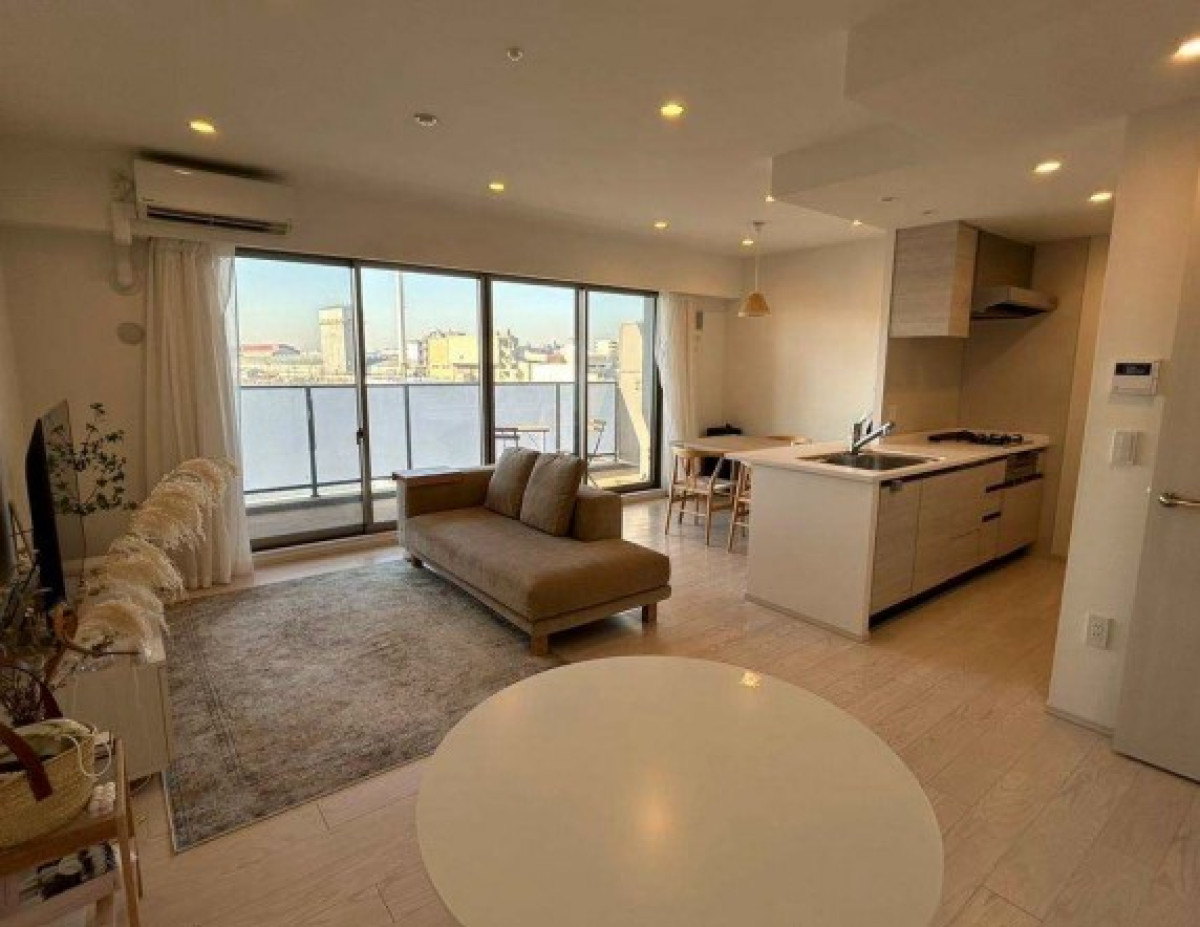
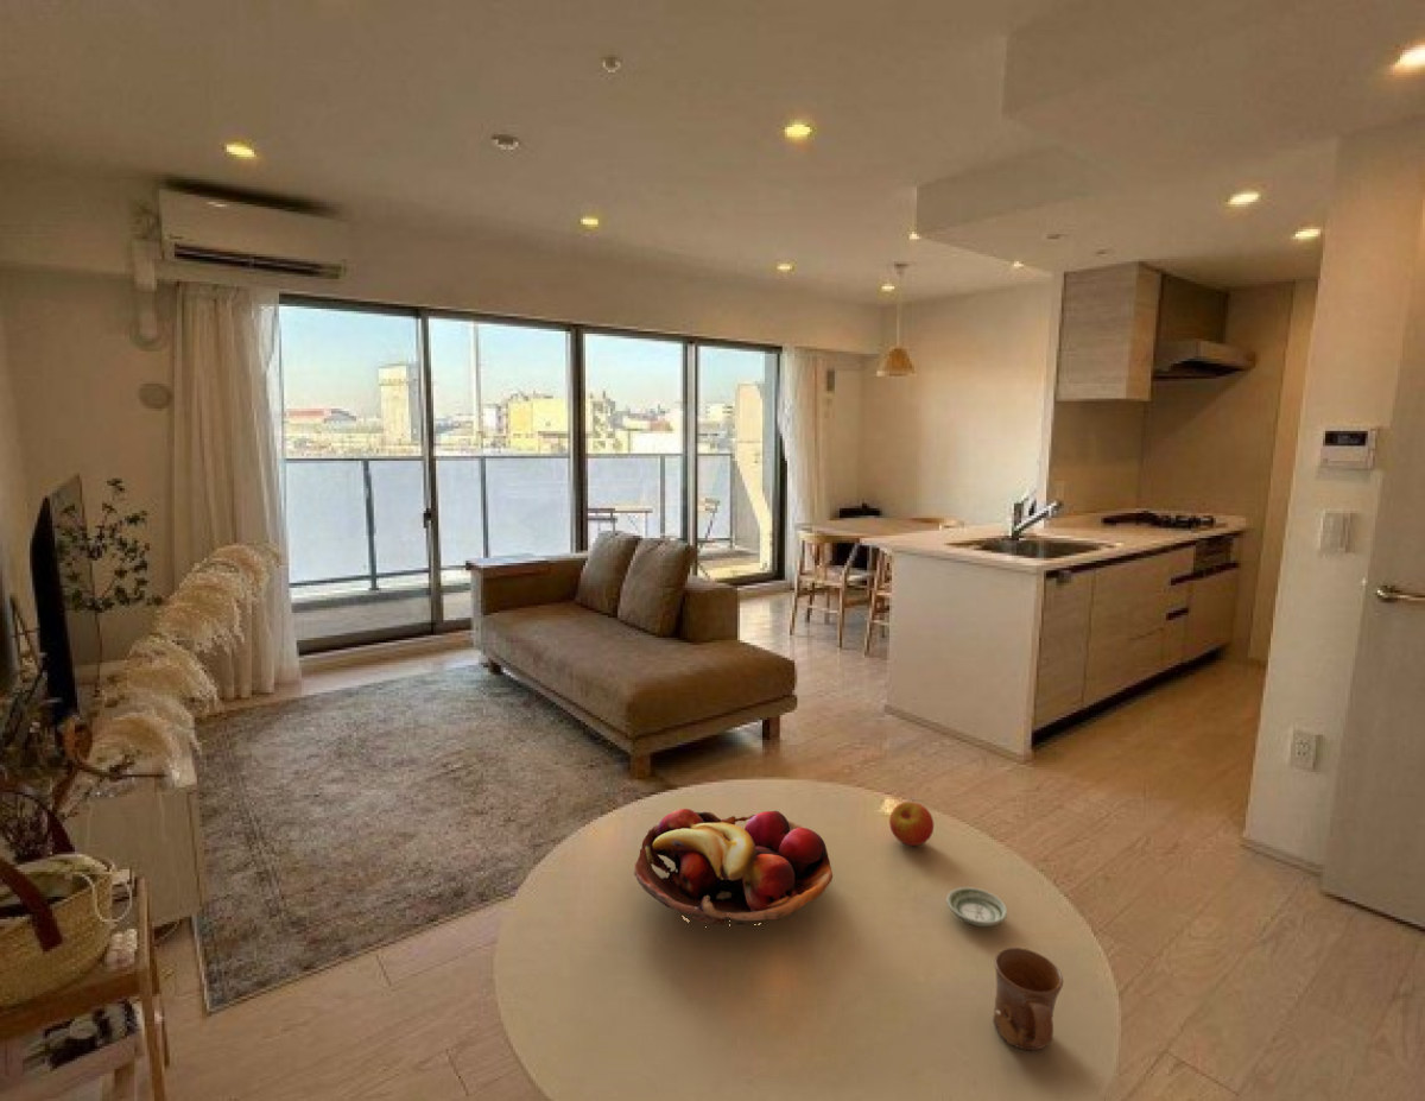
+ mug [992,947,1064,1051]
+ fruit basket [633,808,834,926]
+ apple [888,801,935,847]
+ saucer [945,886,1008,928]
